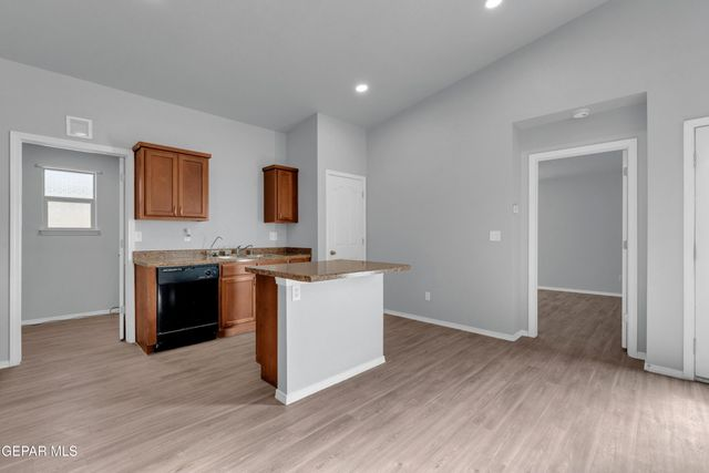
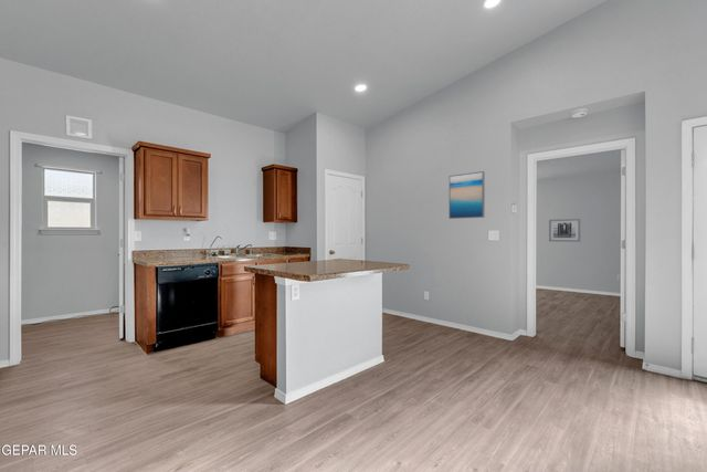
+ wall art [548,218,581,243]
+ wall art [449,170,486,220]
